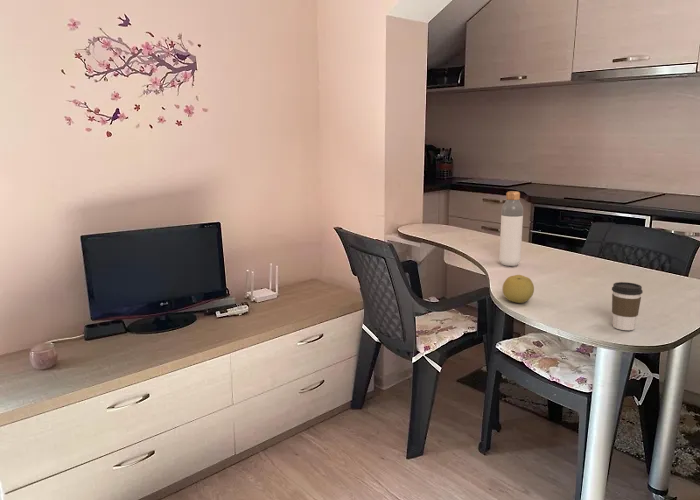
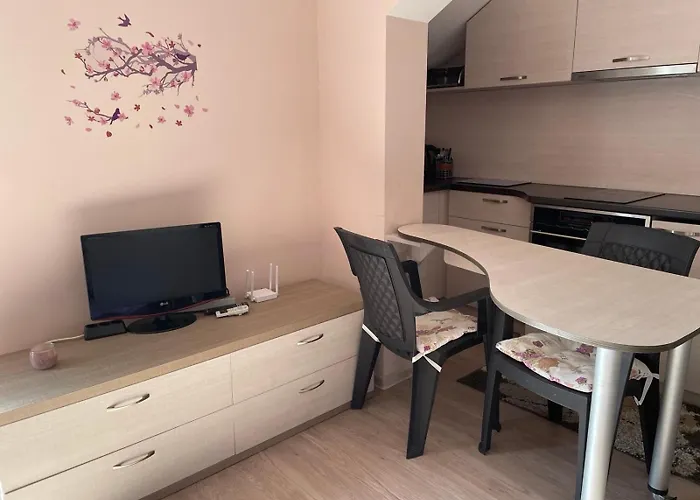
- coffee cup [611,281,643,331]
- bottle [498,190,524,267]
- fruit [502,274,535,304]
